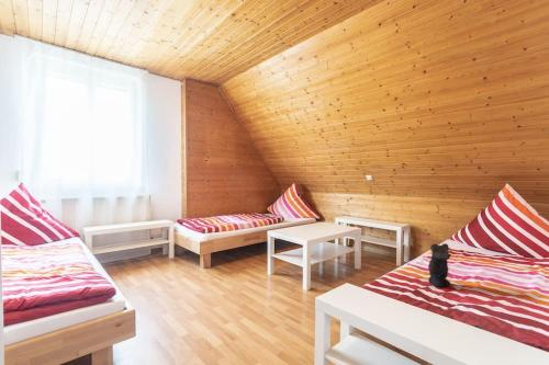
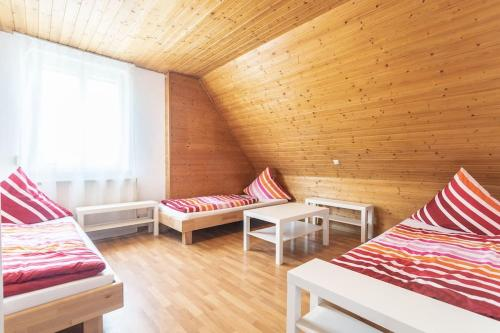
- bear [427,242,451,288]
